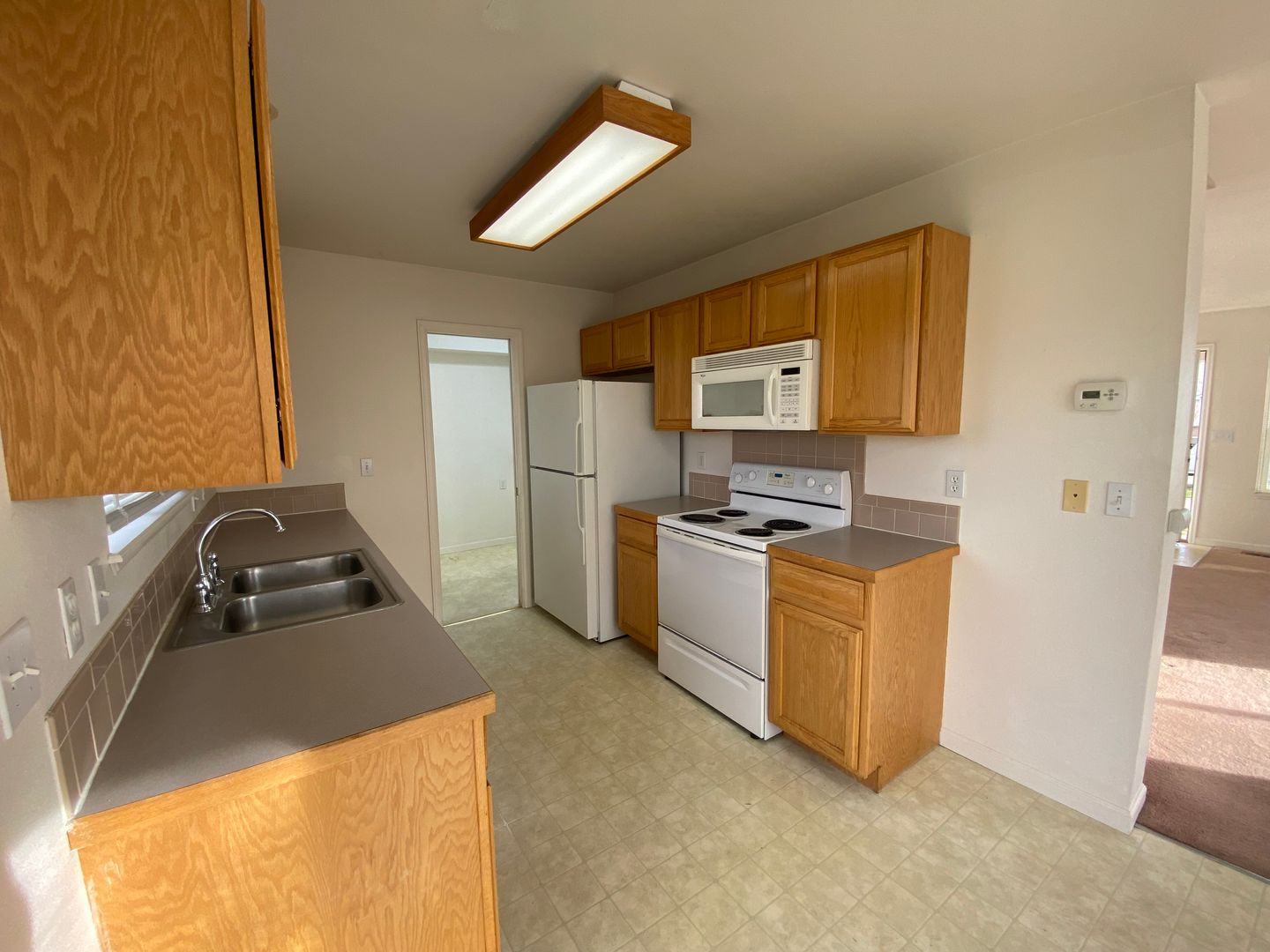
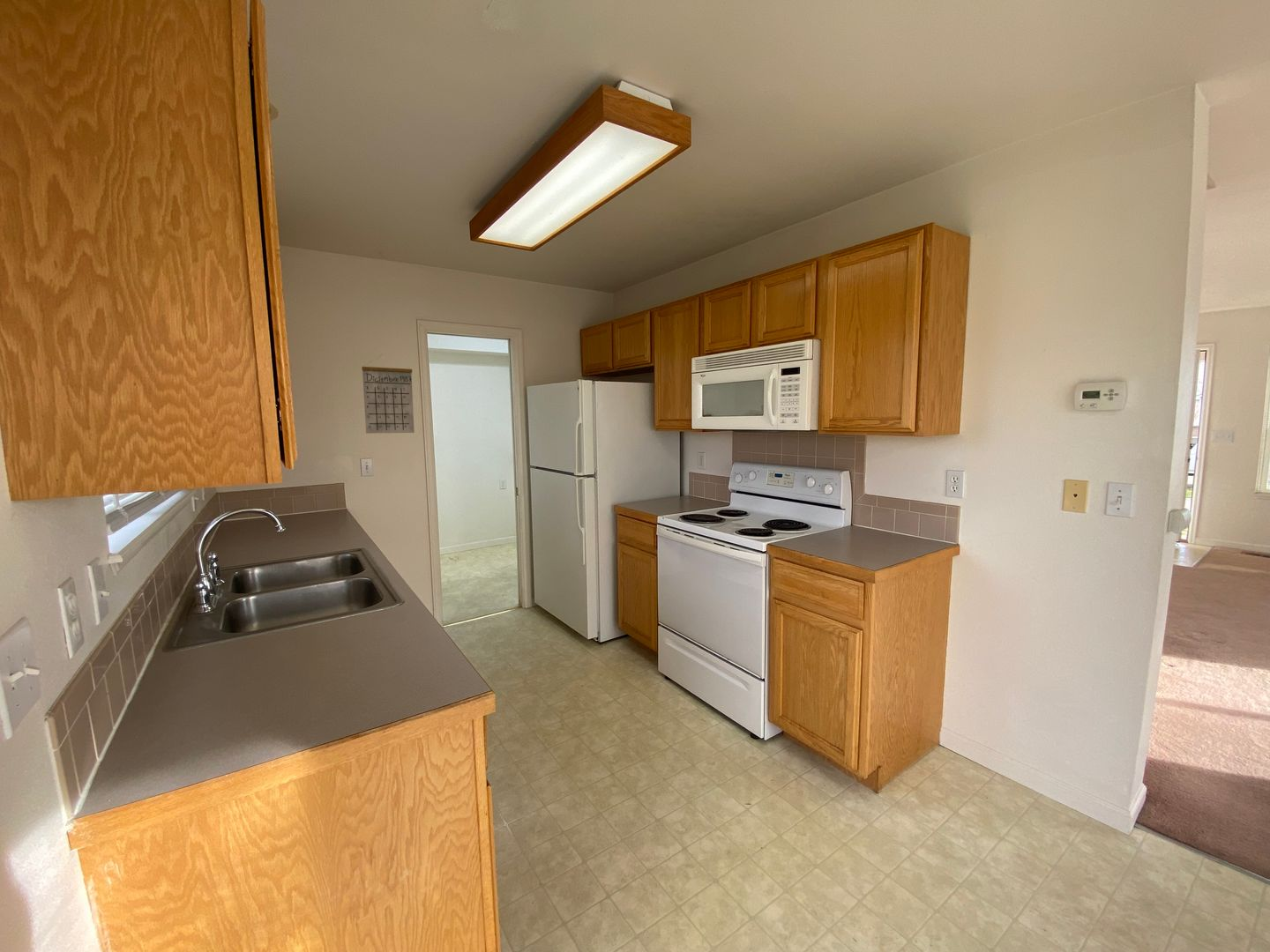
+ calendar [361,353,415,435]
